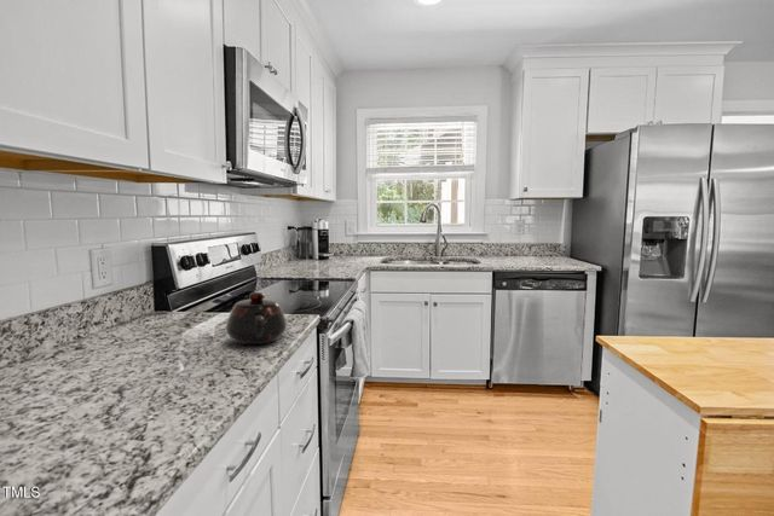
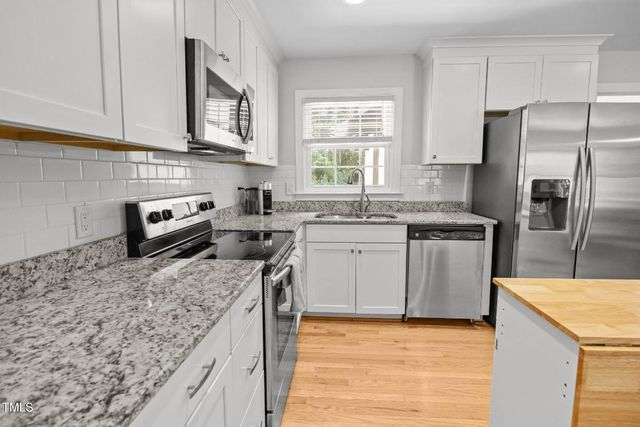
- teapot [225,291,288,346]
